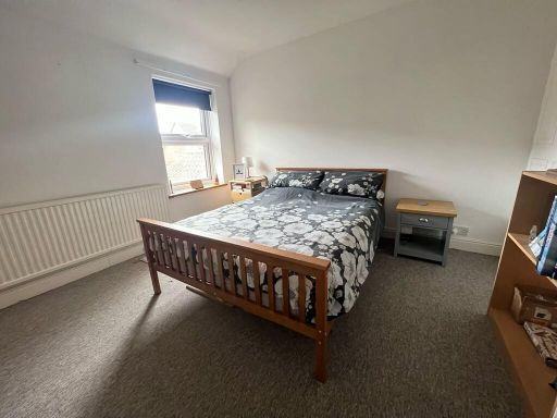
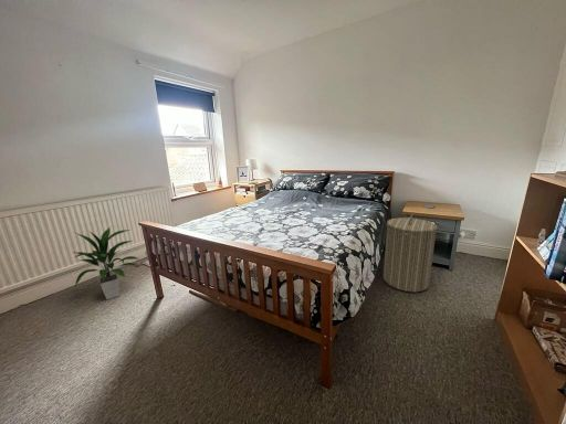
+ laundry hamper [382,213,438,293]
+ indoor plant [71,226,139,300]
